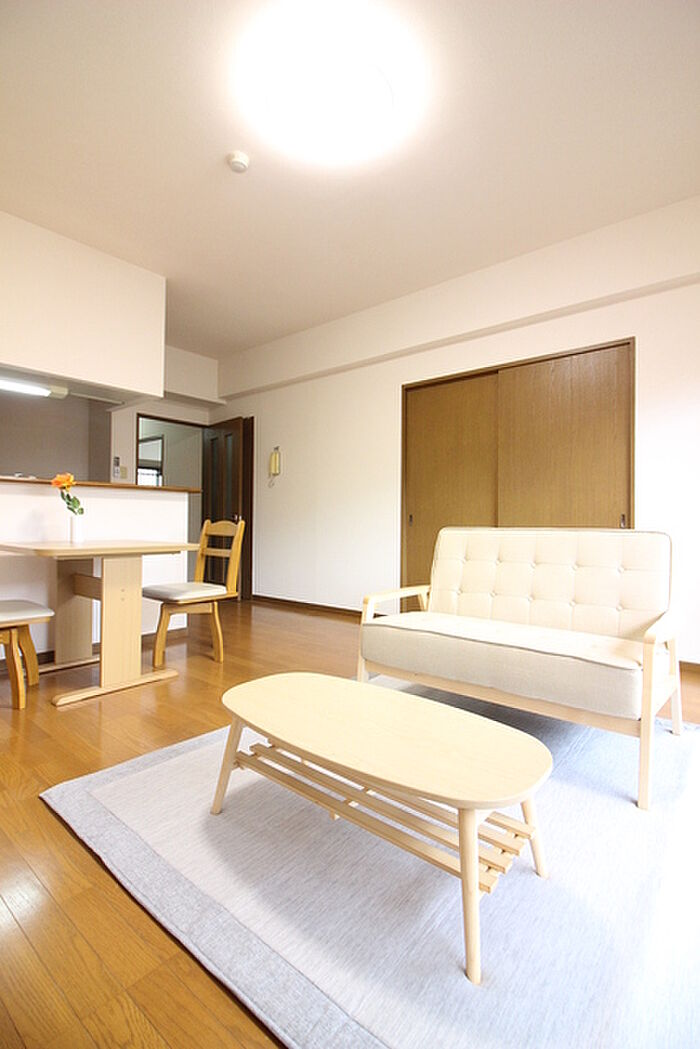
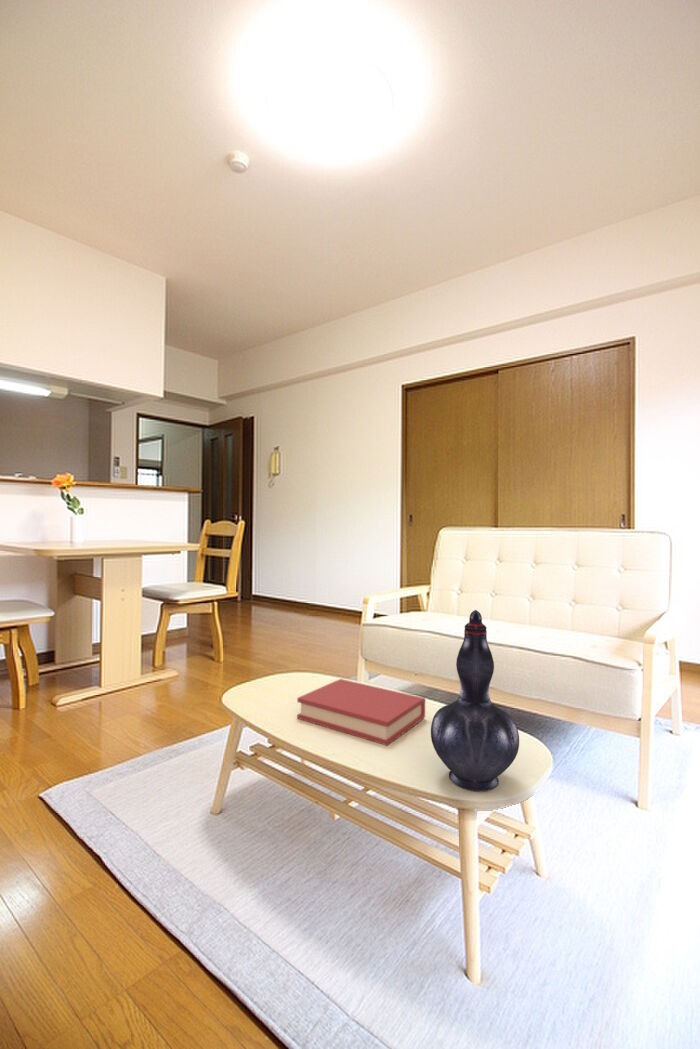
+ hardback book [296,678,426,747]
+ decorative vase [430,609,520,792]
